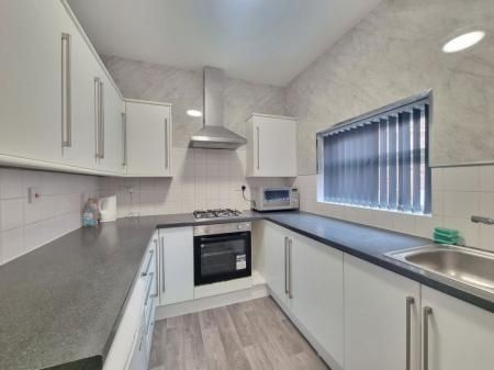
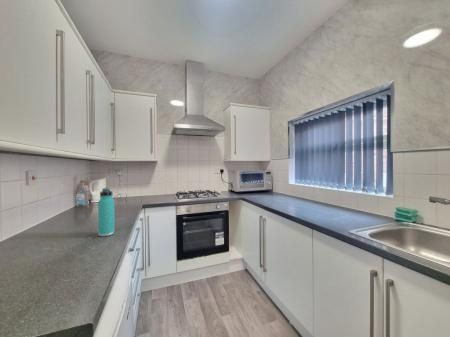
+ thermos bottle [97,187,115,237]
